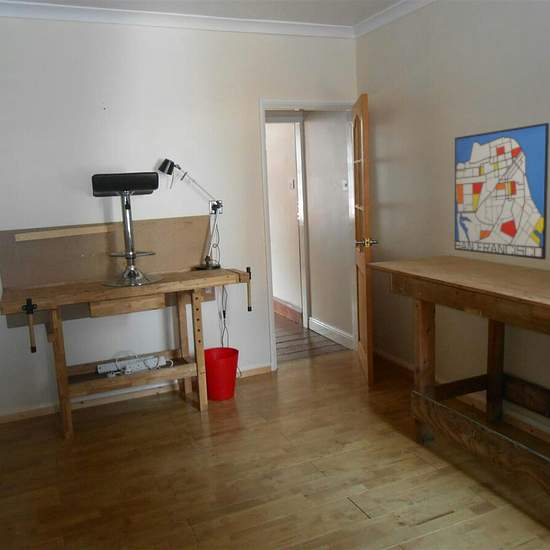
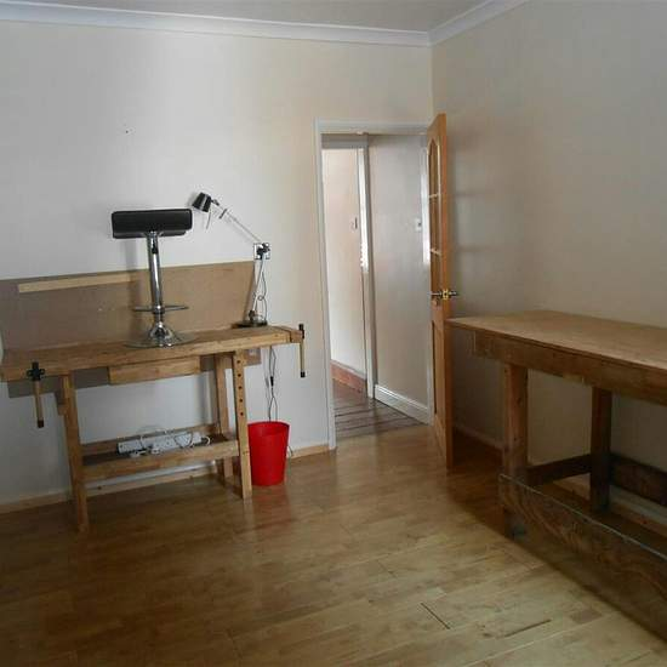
- wall art [454,122,550,261]
